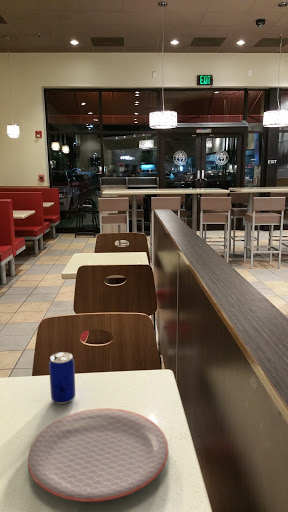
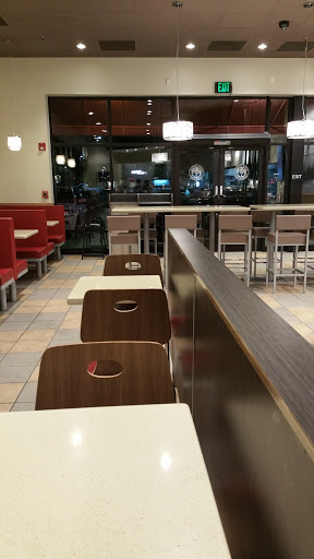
- plate [27,407,169,503]
- beer can [48,351,76,405]
